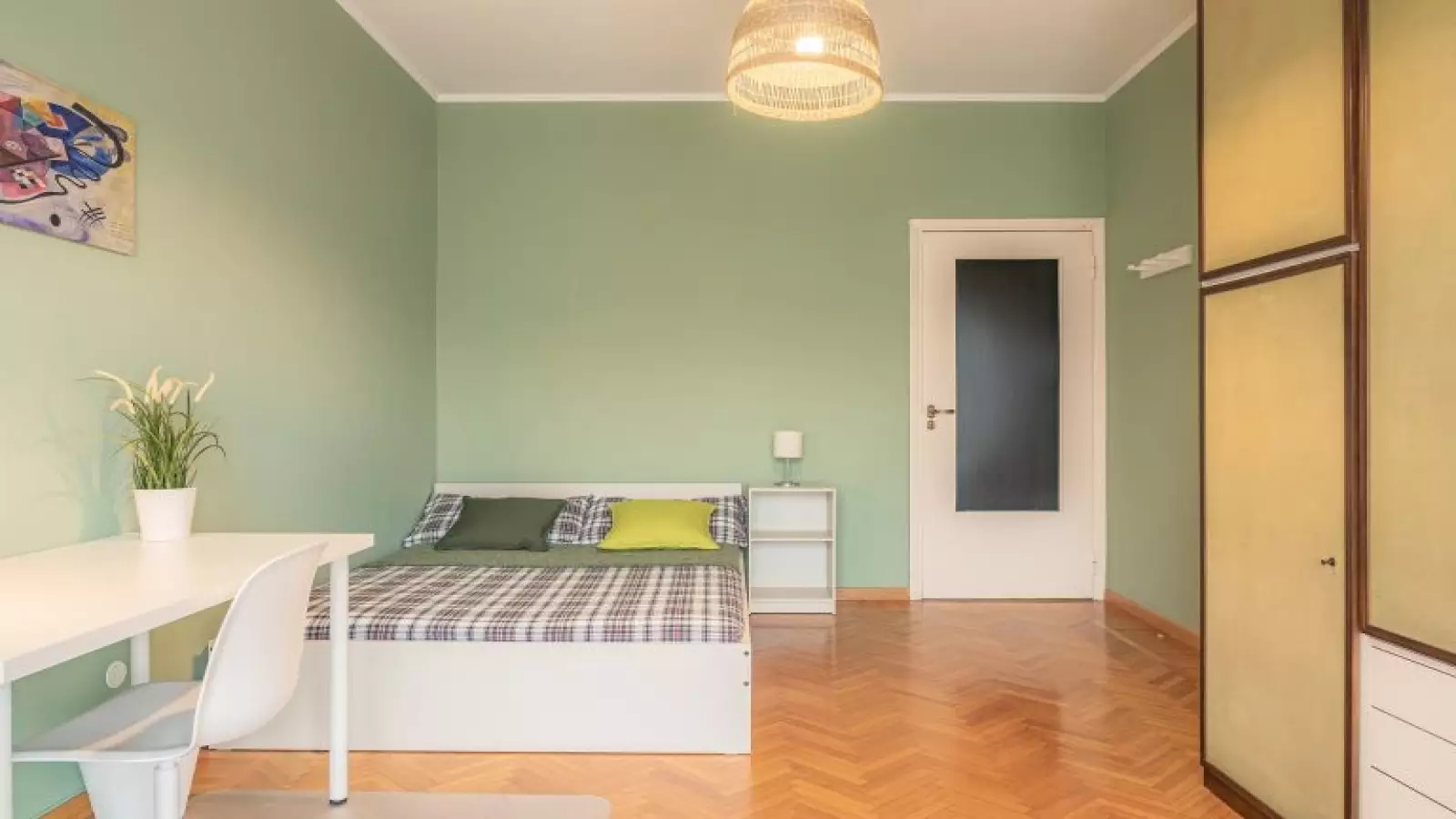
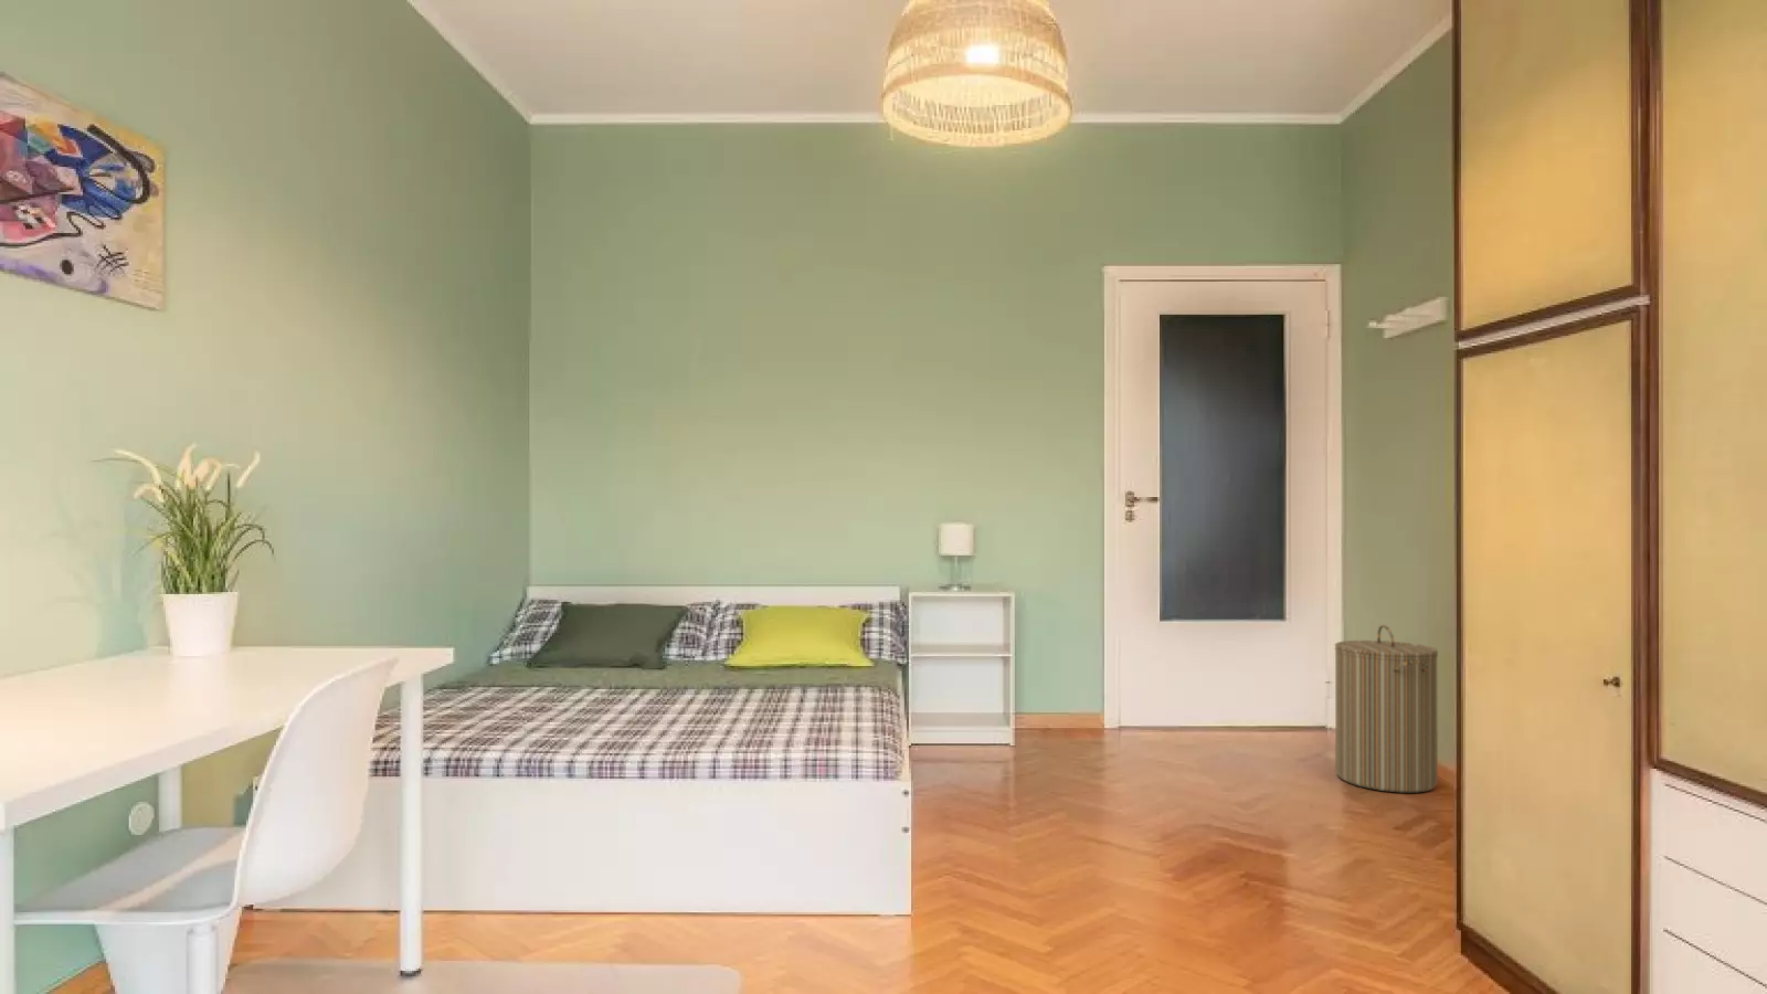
+ laundry hamper [1334,624,1439,794]
